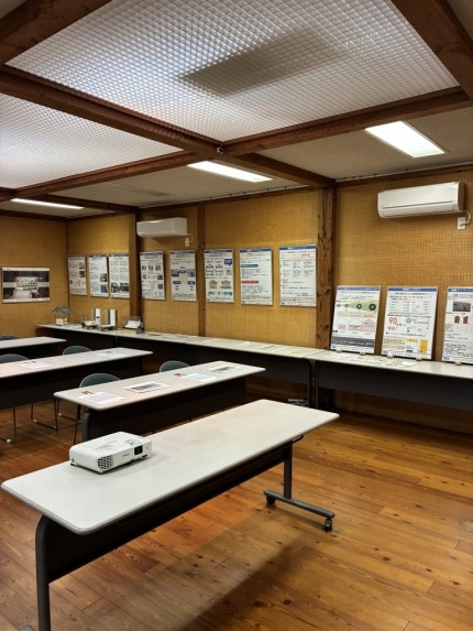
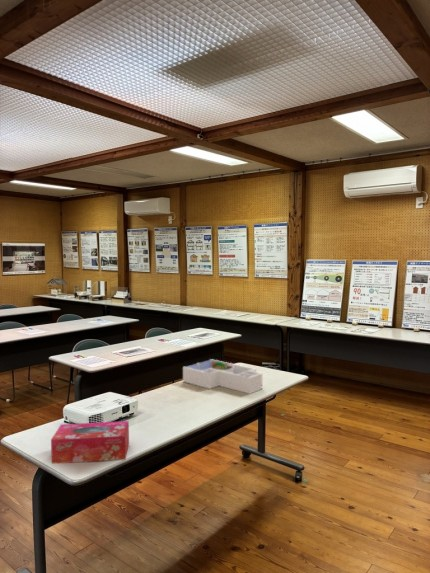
+ tissue box [50,420,130,465]
+ desk organizer [182,358,263,395]
